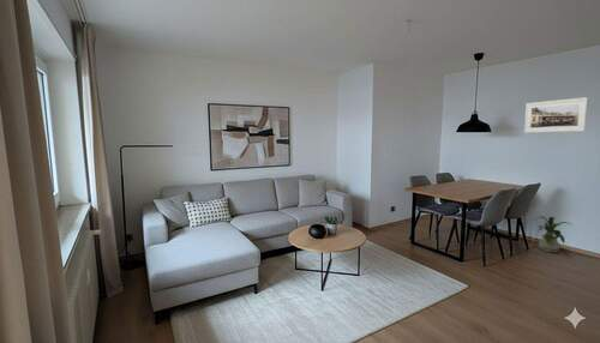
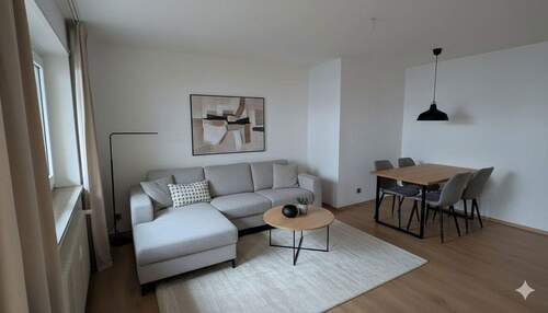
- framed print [523,96,589,134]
- house plant [532,216,574,253]
